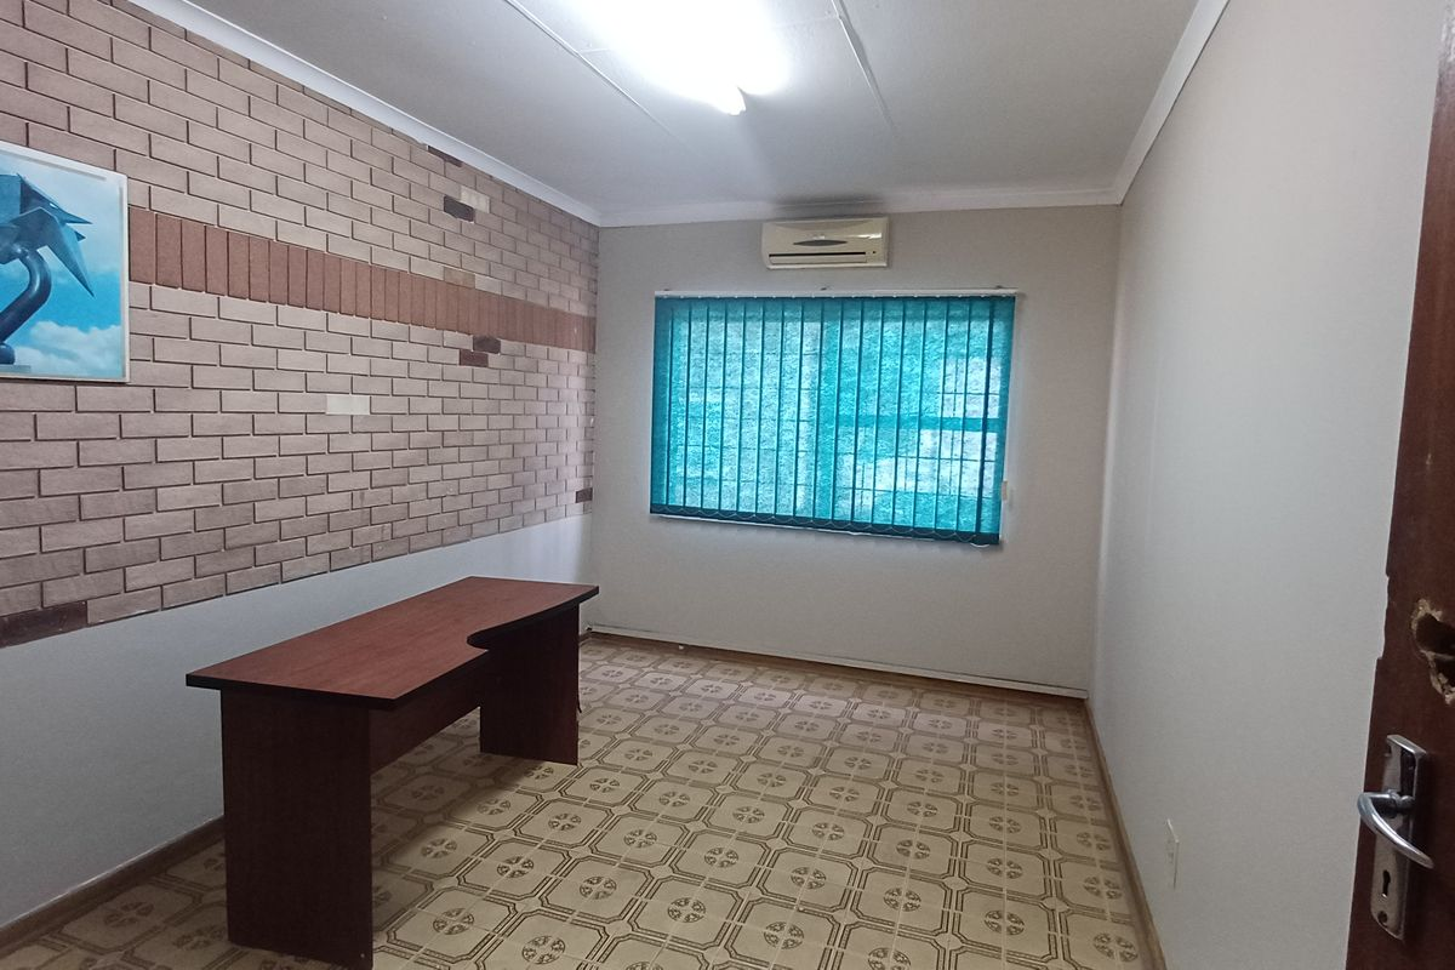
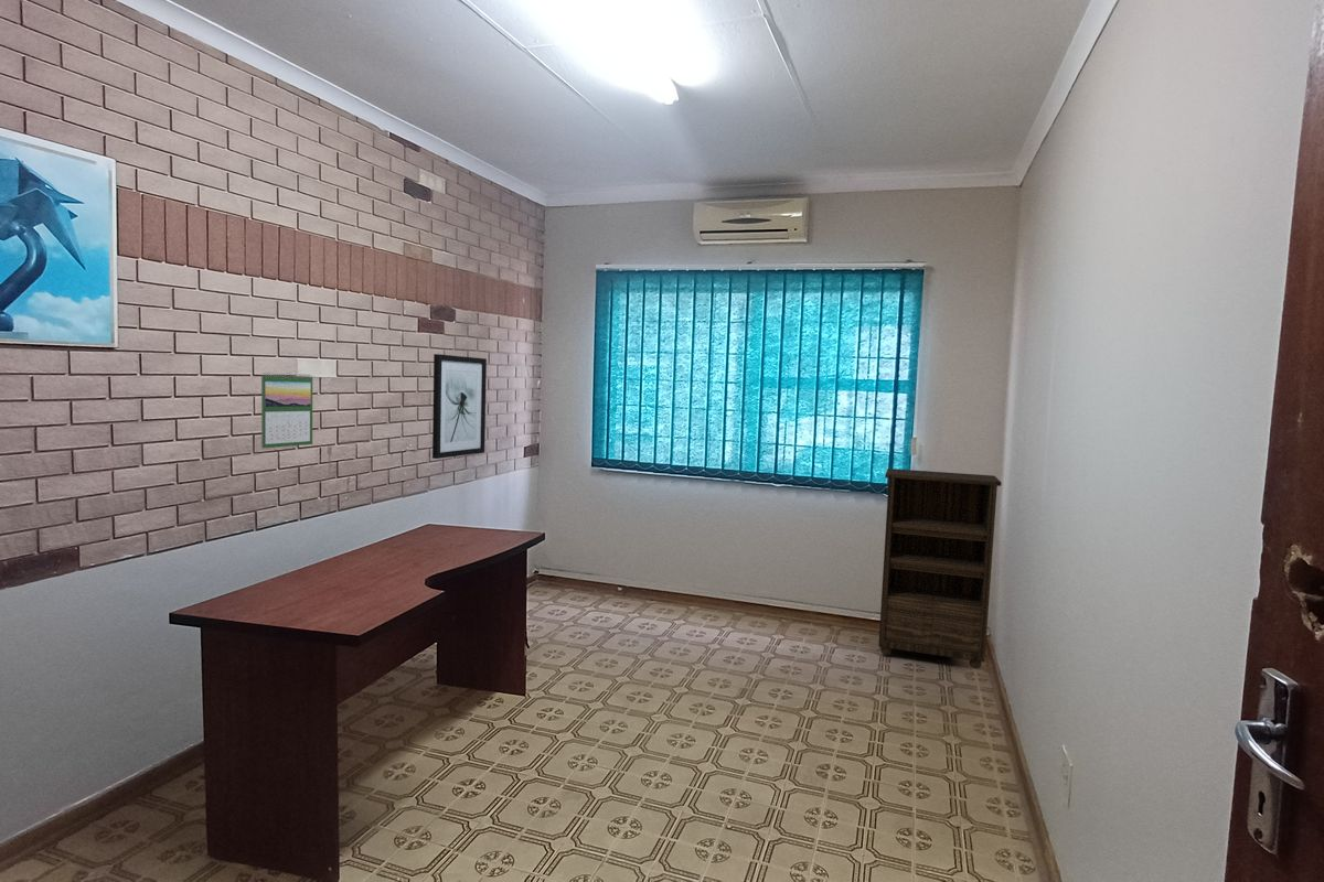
+ calendar [260,372,313,449]
+ bookshelf [877,467,1003,669]
+ wall art [431,353,488,460]
